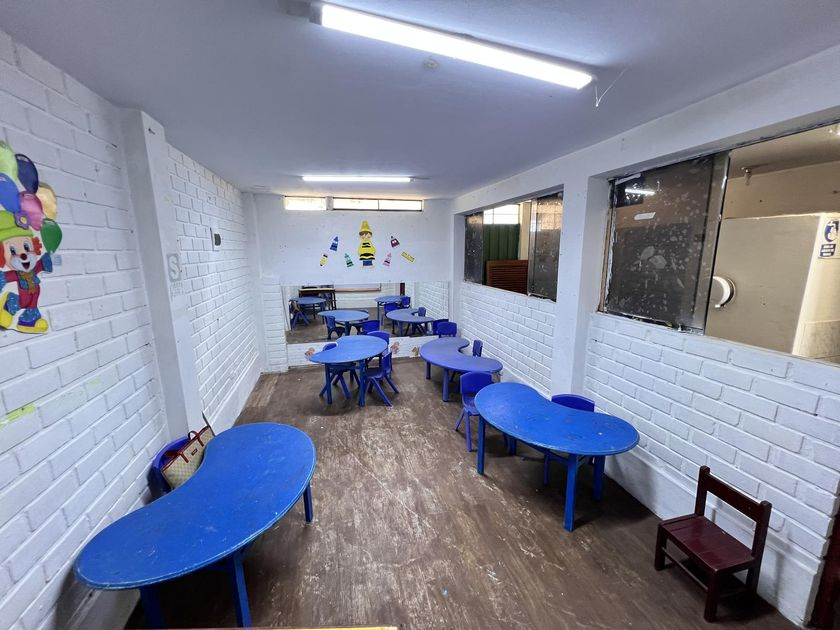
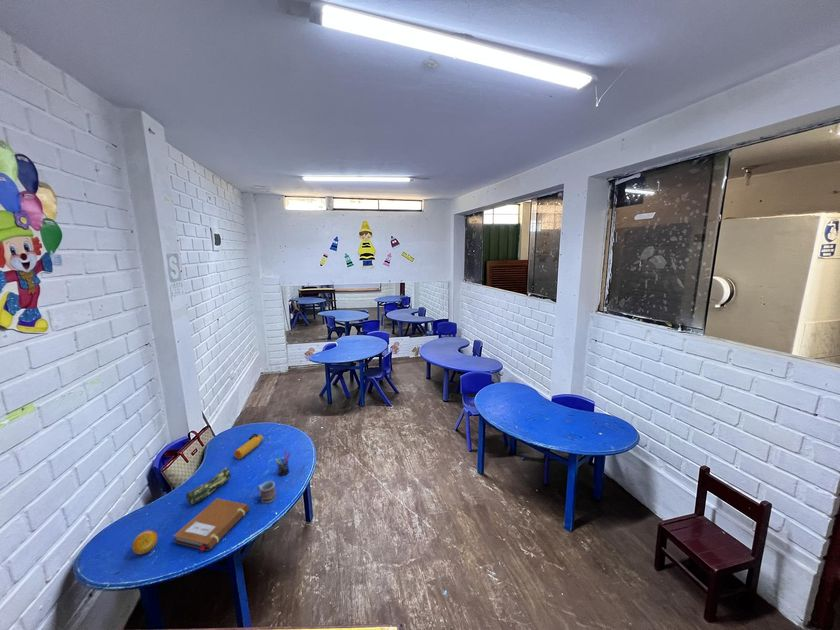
+ cup [256,480,277,504]
+ pen holder [274,450,292,477]
+ water bottle [233,432,264,460]
+ notebook [172,497,251,552]
+ pencil case [185,466,232,506]
+ fruit [131,529,158,555]
